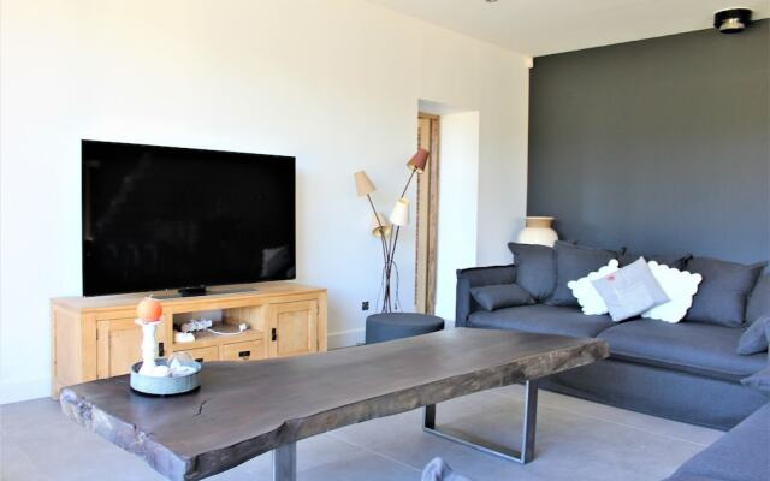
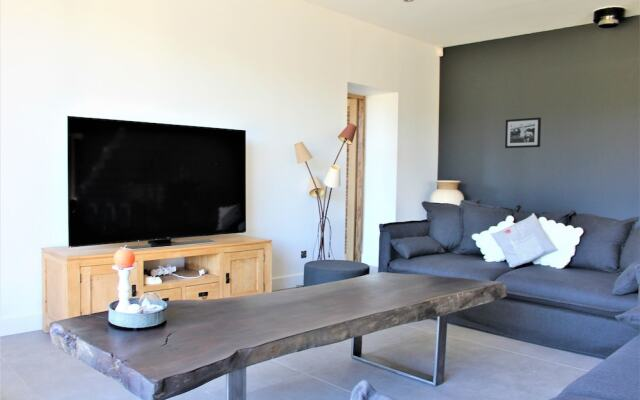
+ picture frame [504,116,542,149]
